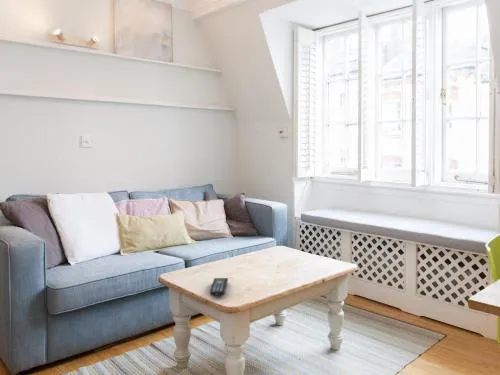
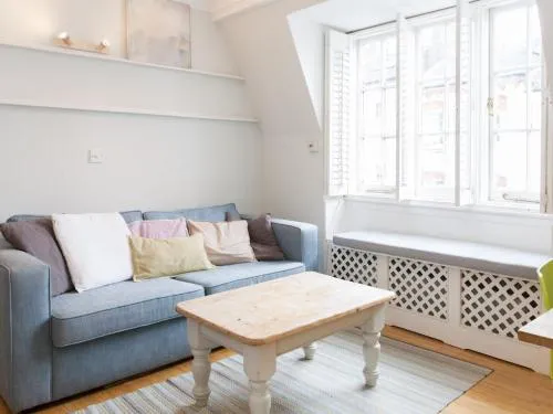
- remote control [209,277,229,297]
